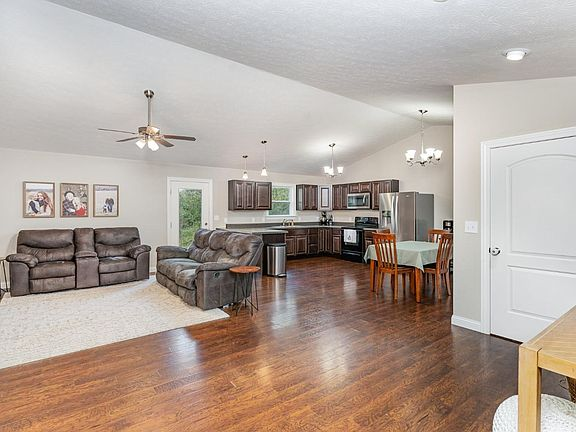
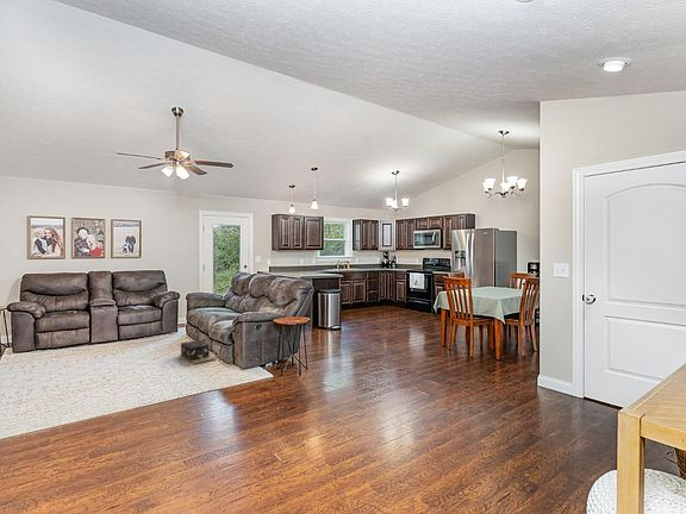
+ suitcase [179,338,217,364]
